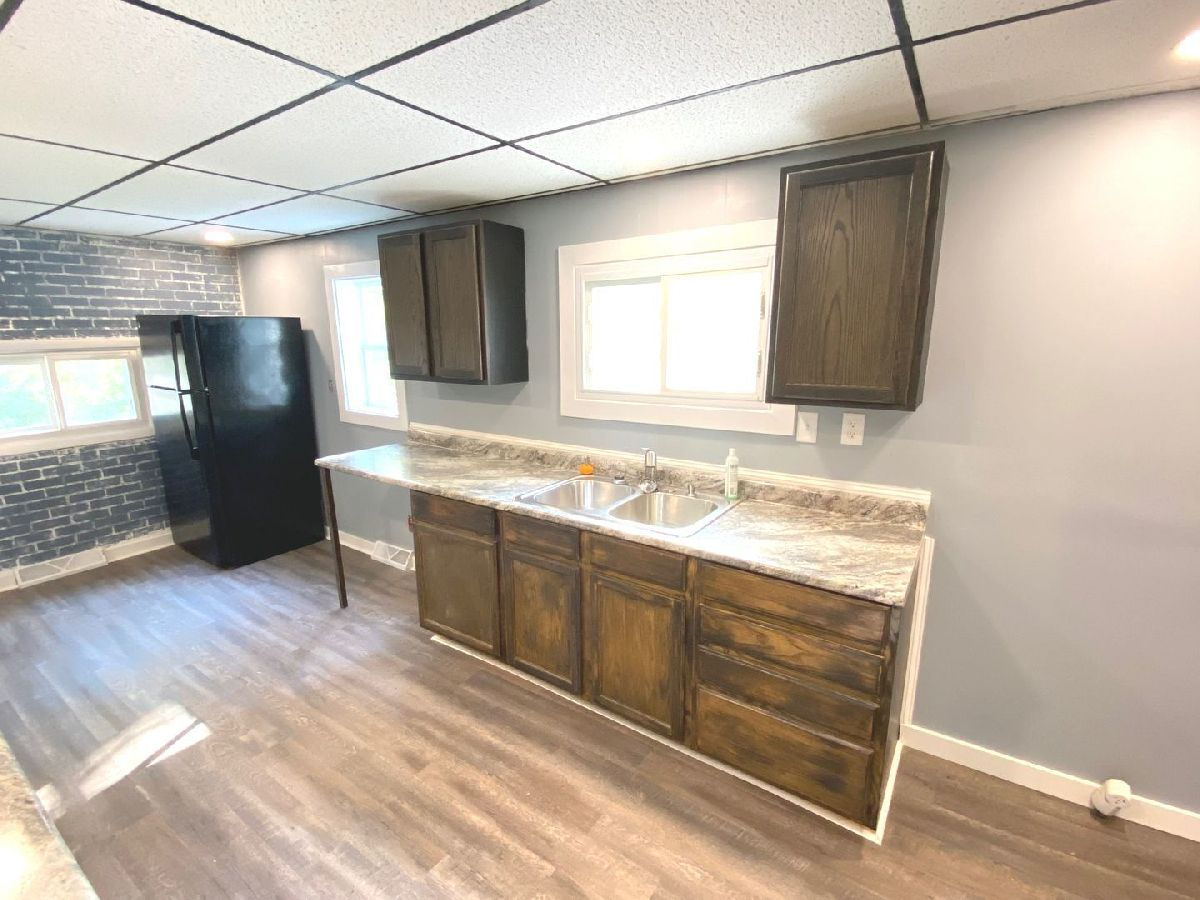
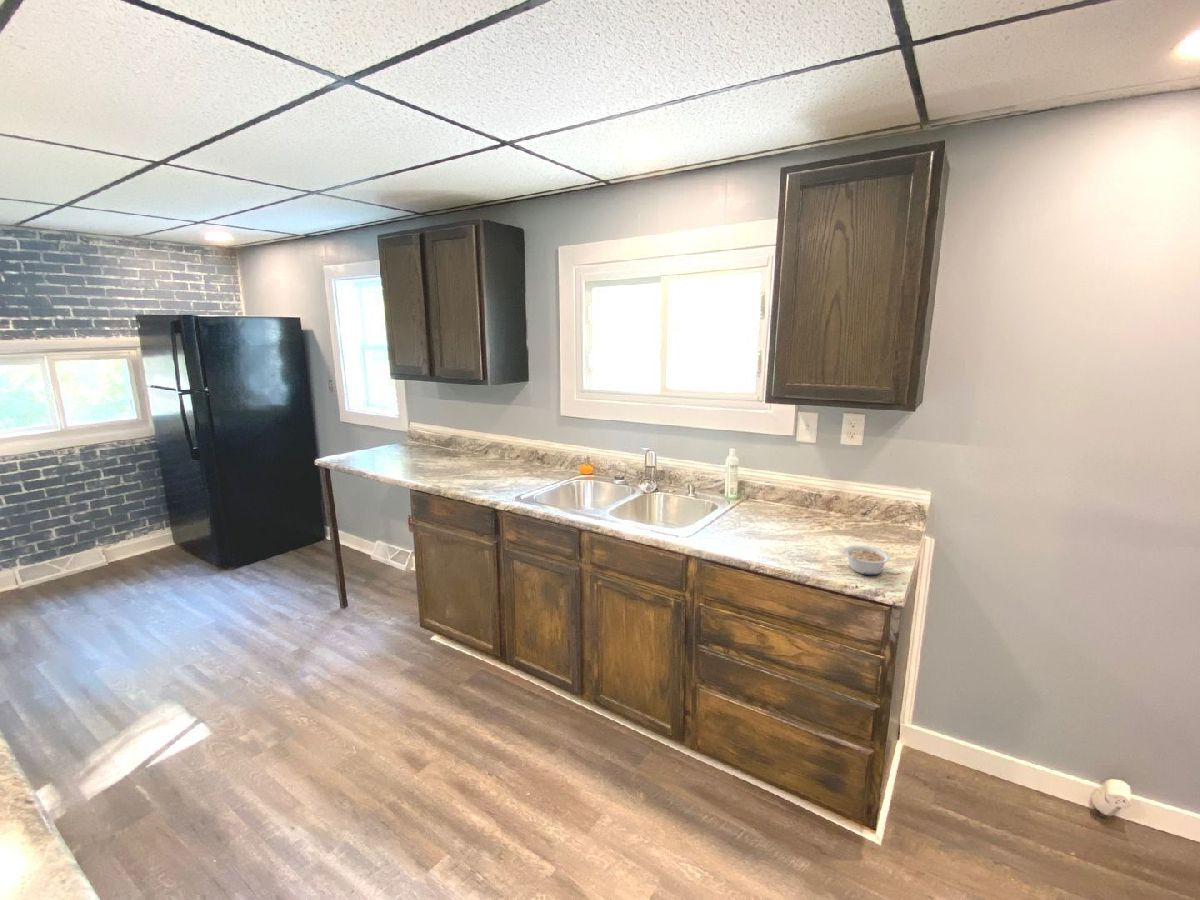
+ legume [843,545,891,576]
